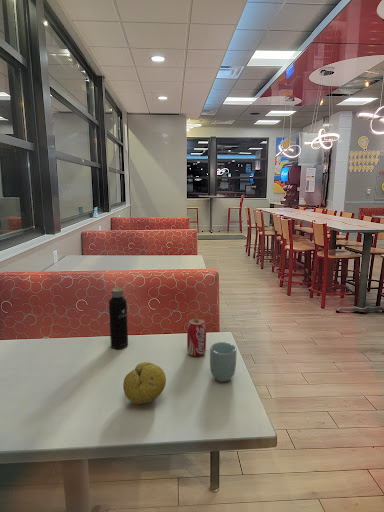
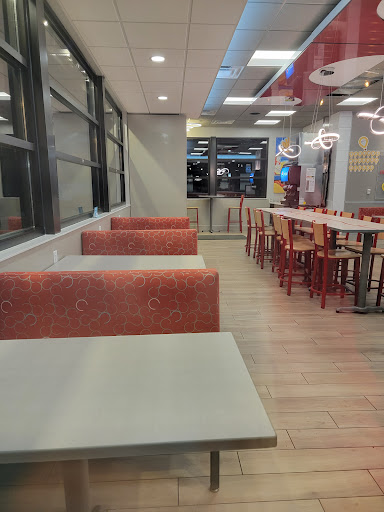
- fruit [122,361,167,405]
- beverage can [186,317,207,358]
- water bottle [108,282,129,350]
- cup [209,341,238,383]
